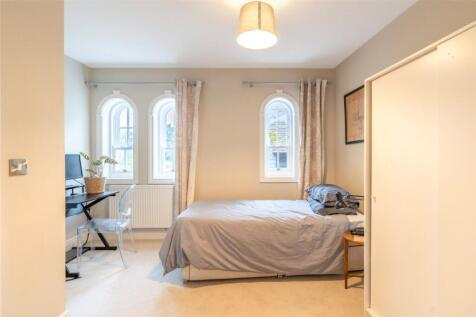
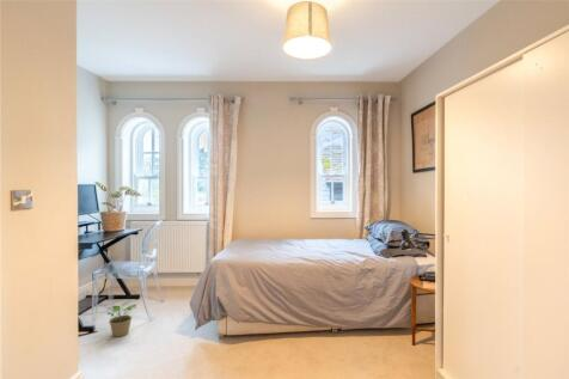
+ potted plant [105,300,137,338]
